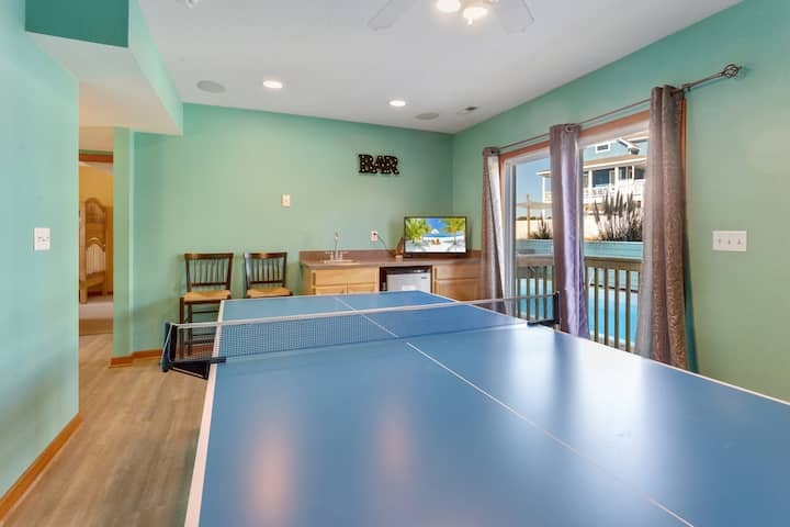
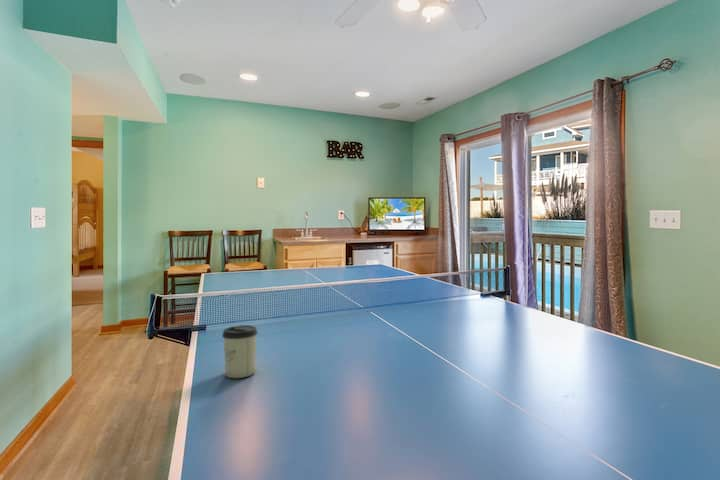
+ cup [221,324,259,379]
